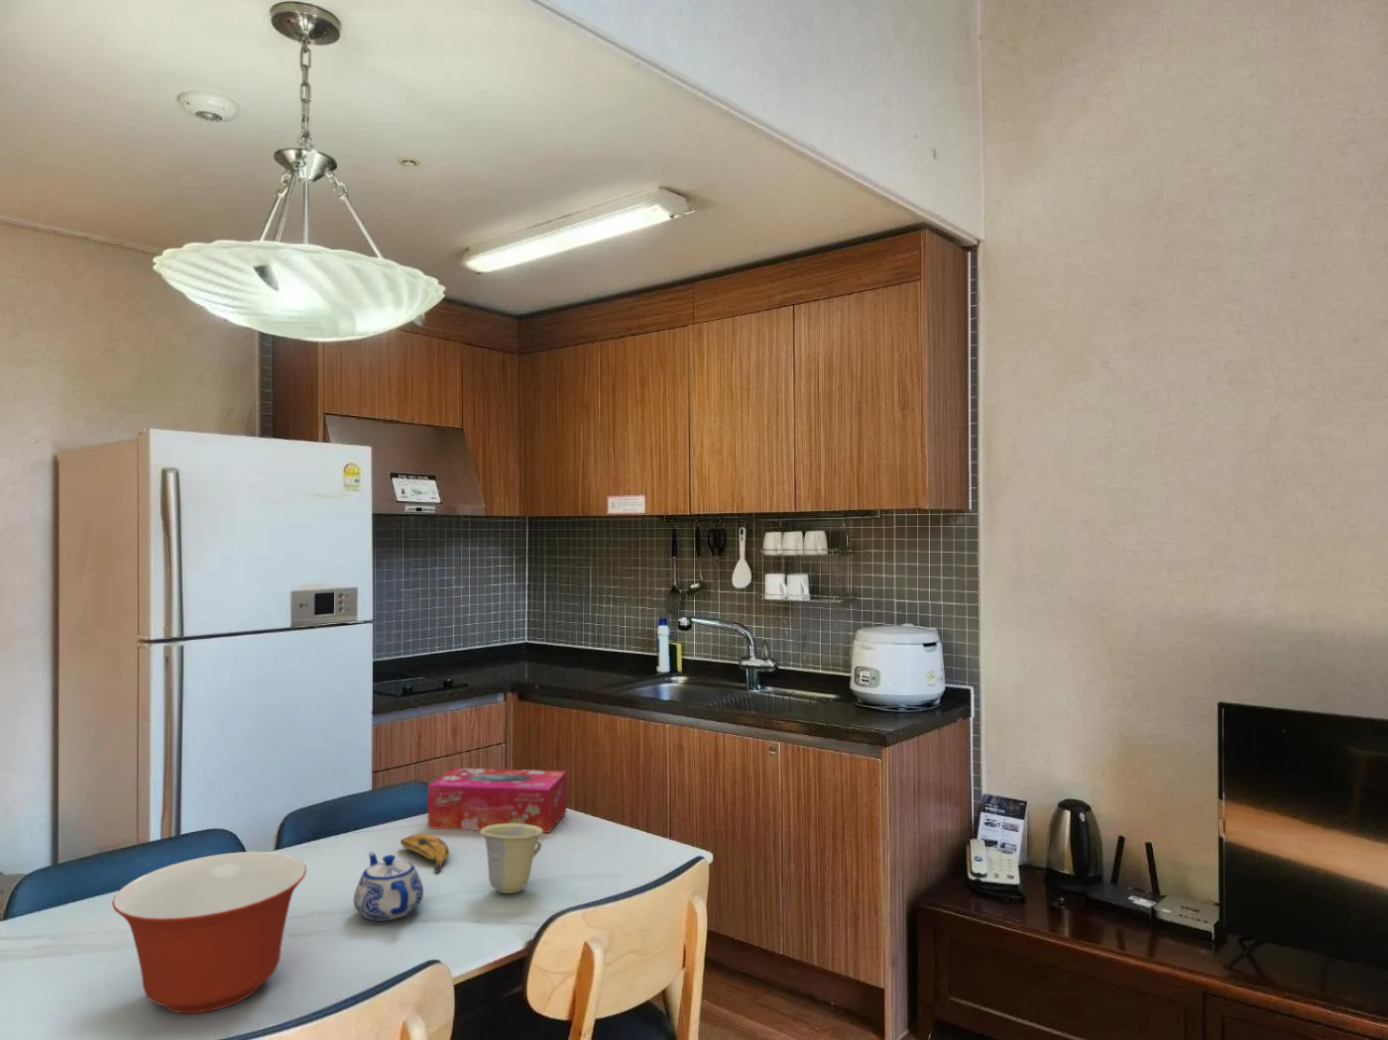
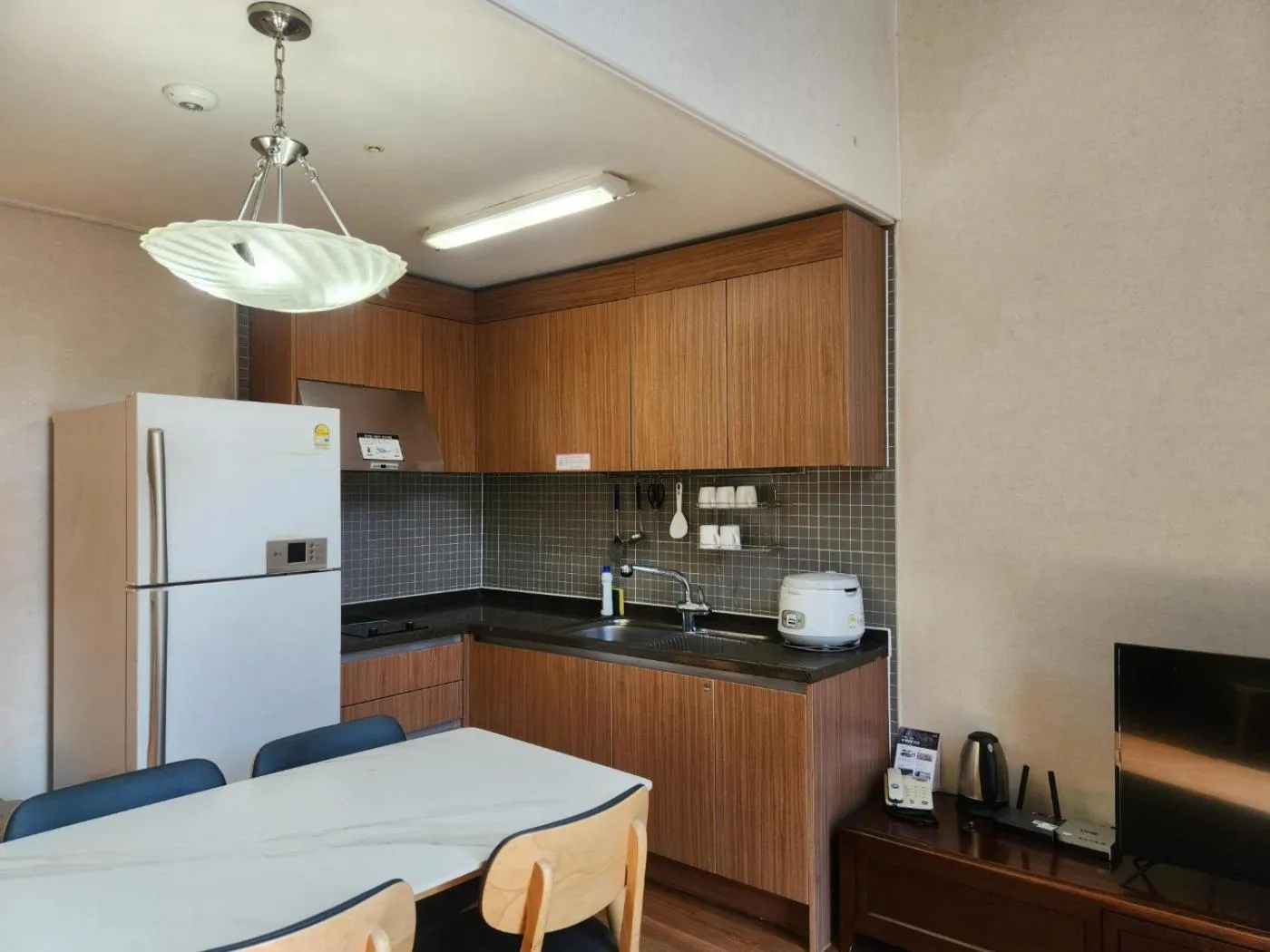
- cup [480,823,543,895]
- mixing bowl [111,851,307,1014]
- teapot [353,851,424,922]
- tissue box [427,767,568,834]
- banana [400,834,450,873]
